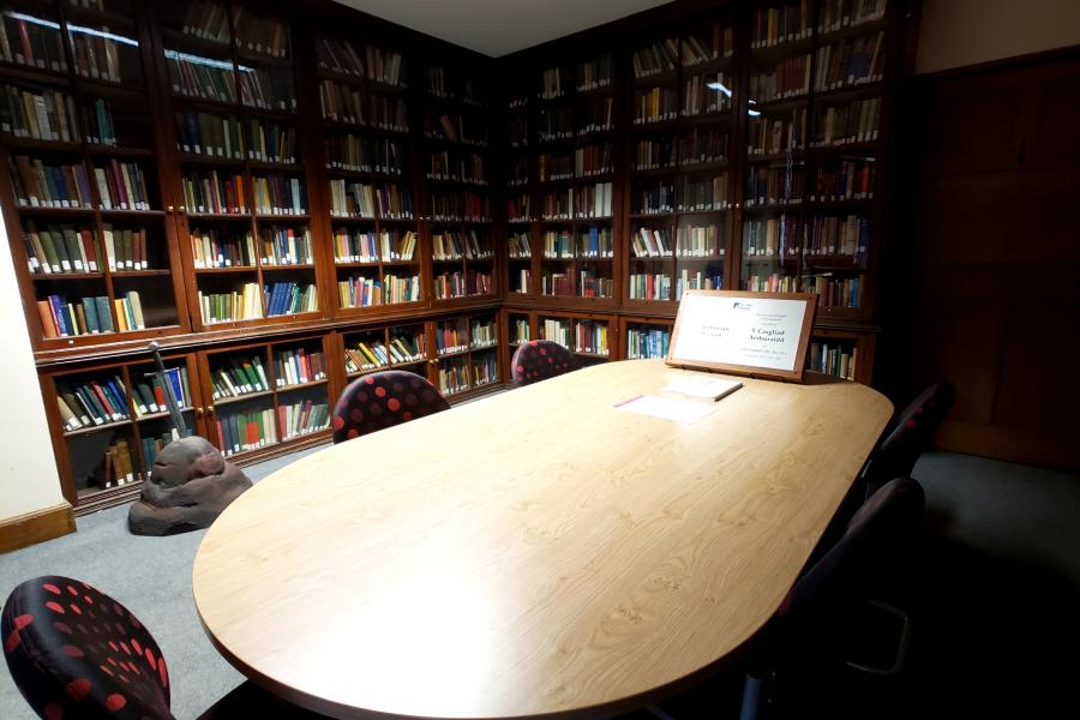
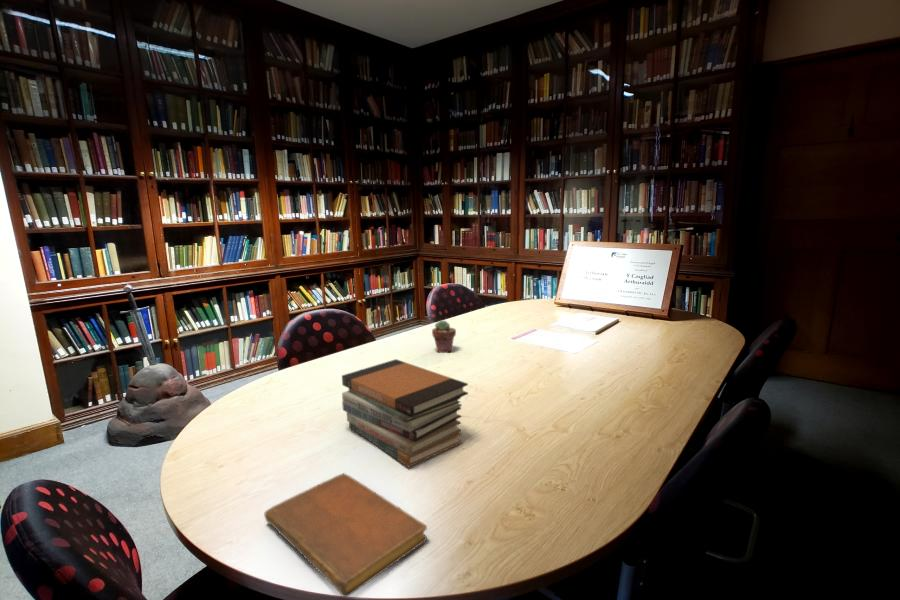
+ potted succulent [431,319,457,354]
+ notebook [264,473,428,598]
+ book stack [341,358,469,468]
